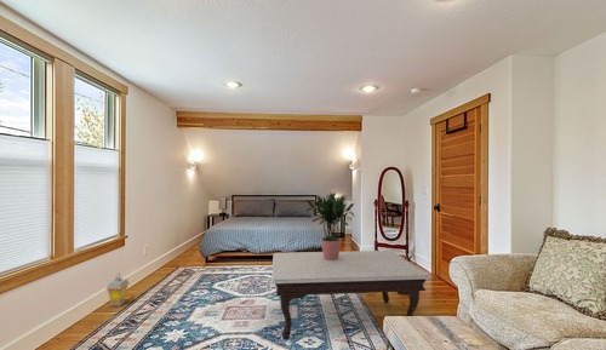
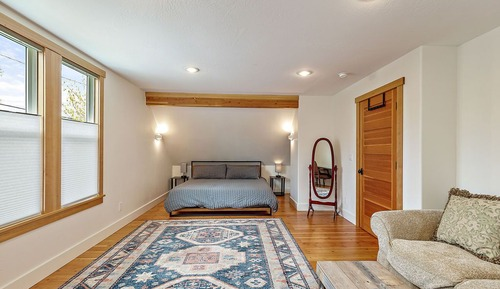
- lantern [105,272,130,308]
- coffee table [270,249,433,342]
- potted plant [305,193,356,260]
